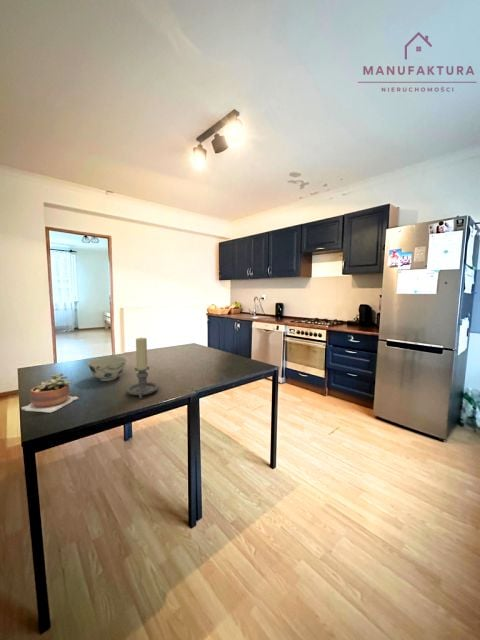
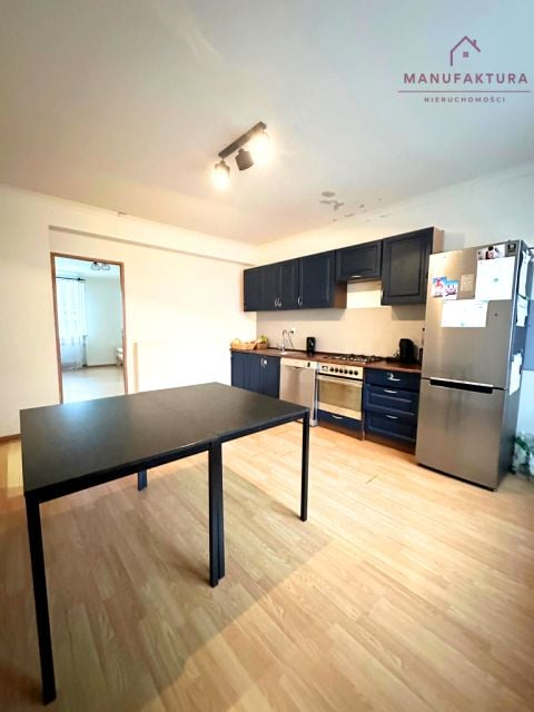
- candle holder [126,337,159,400]
- bowl [86,356,128,382]
- succulent plant [20,372,79,414]
